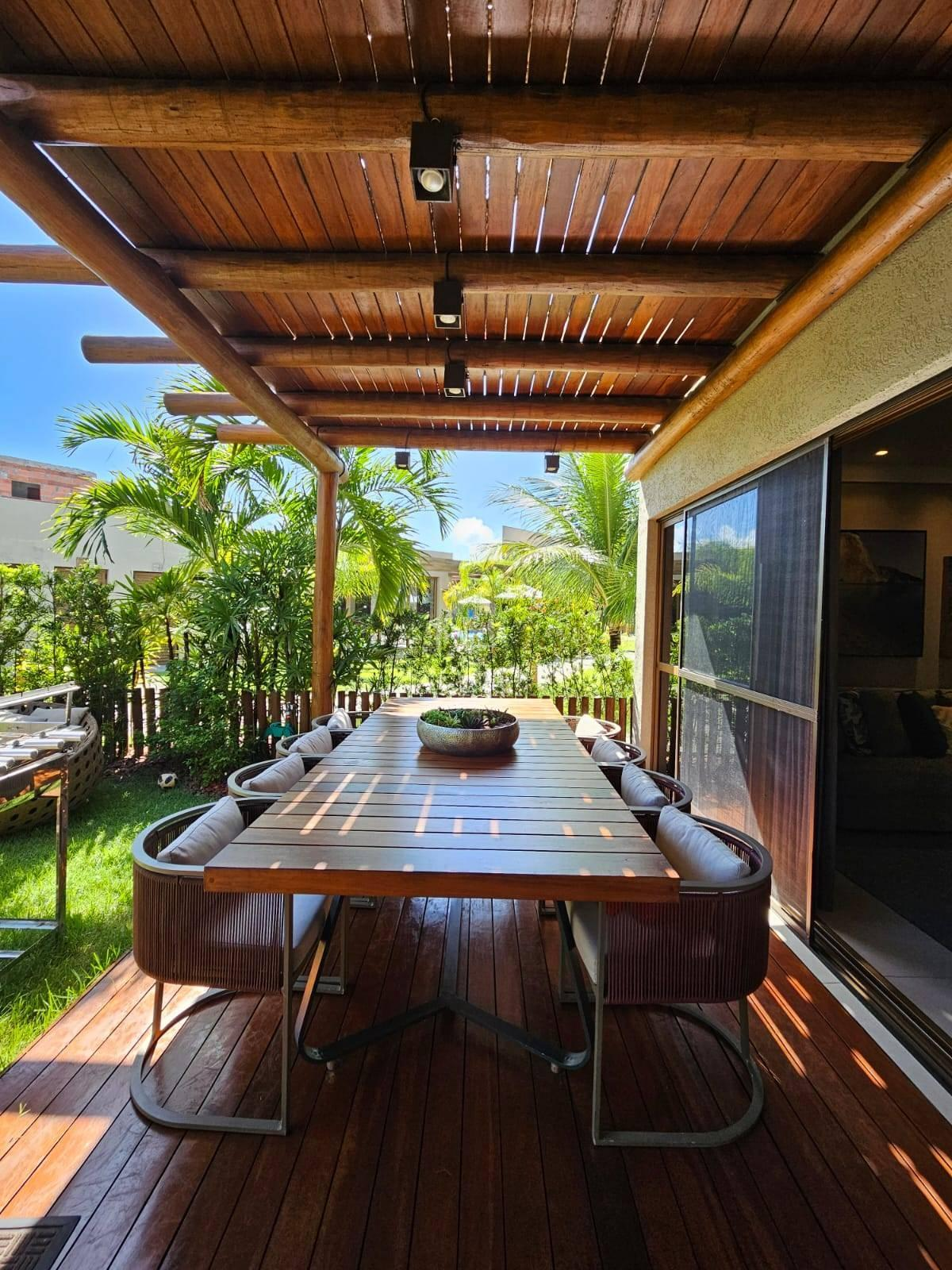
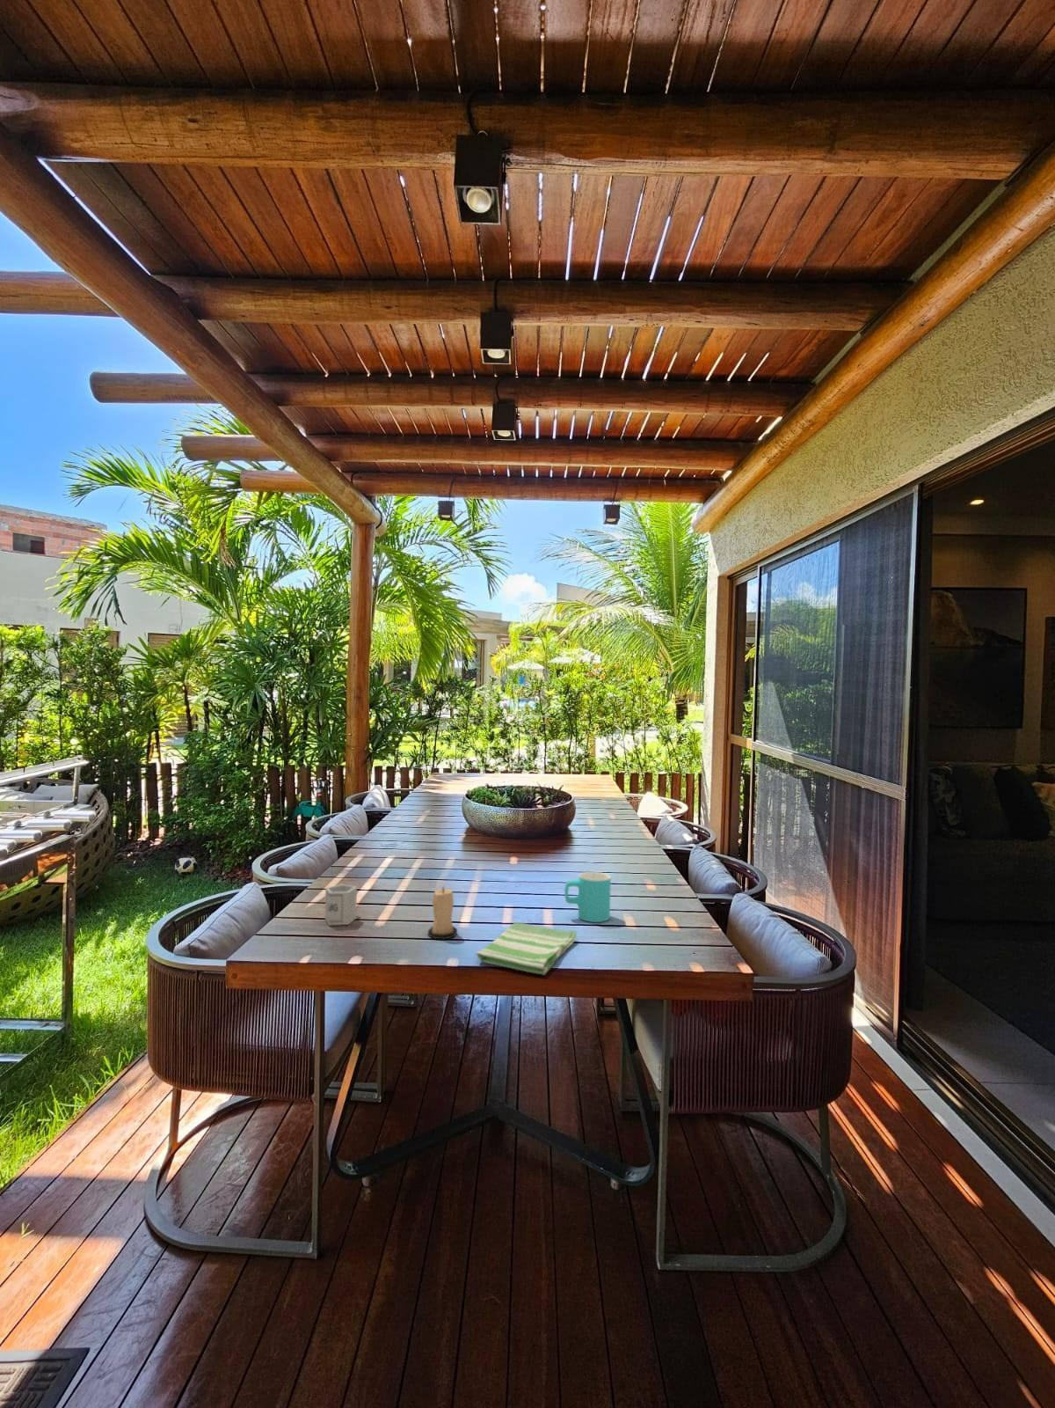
+ cup [564,871,612,924]
+ cup [325,884,358,927]
+ dish towel [474,922,577,976]
+ candle [428,886,458,941]
